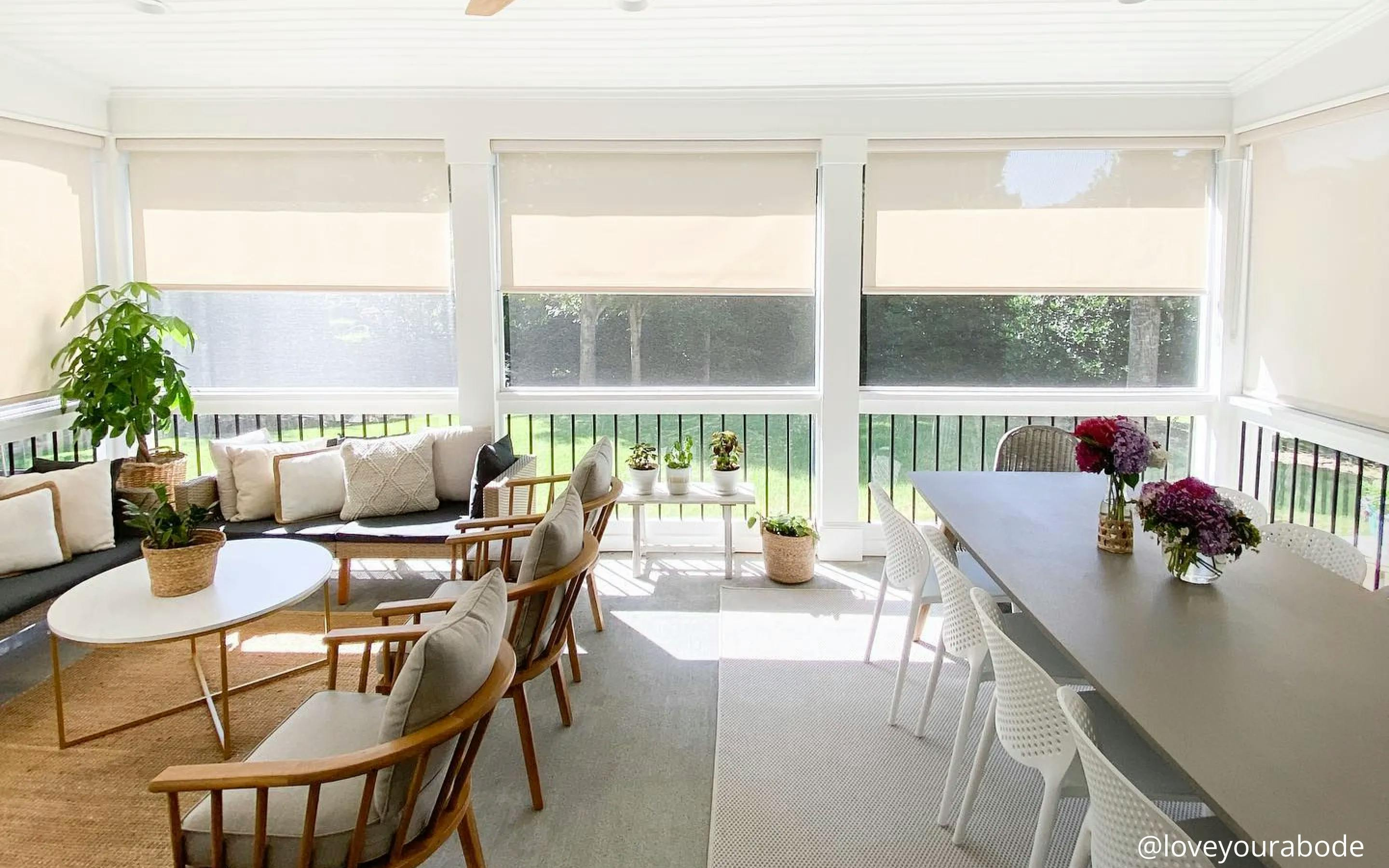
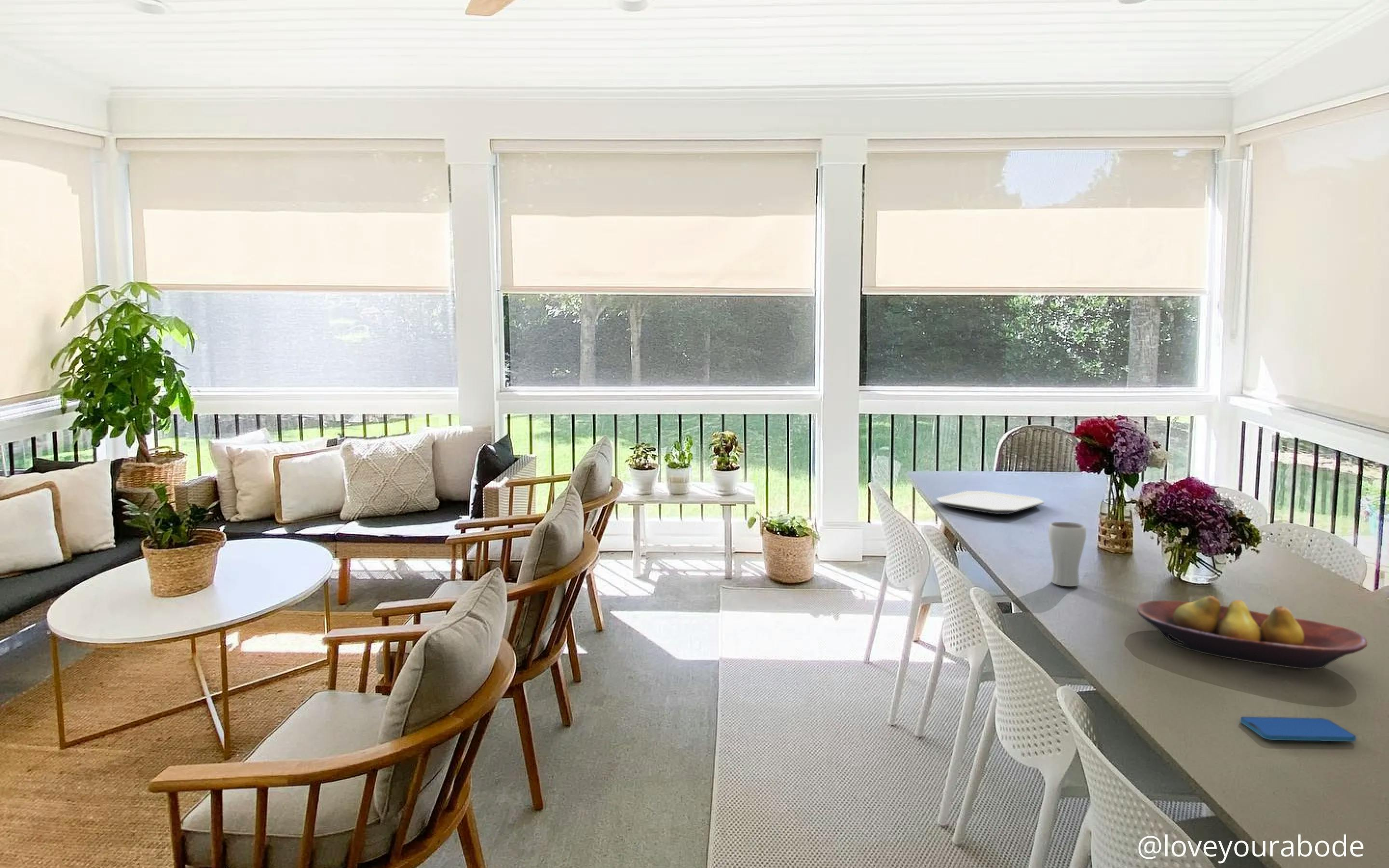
+ fruit bowl [1137,596,1368,670]
+ smartphone [1239,716,1357,742]
+ plate [936,490,1045,515]
+ drinking glass [1048,521,1087,587]
